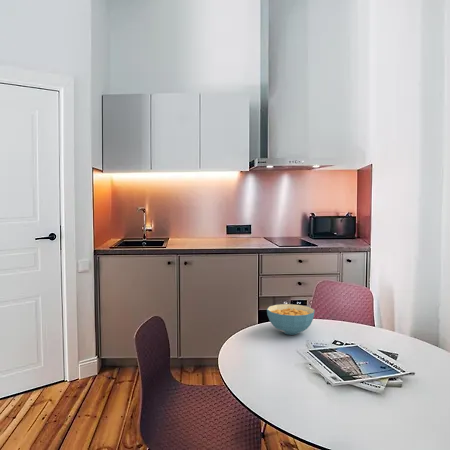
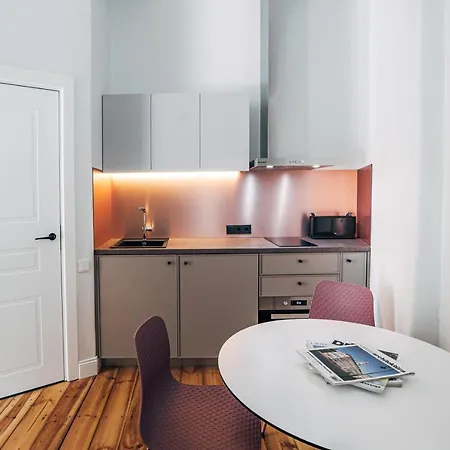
- cereal bowl [266,303,316,336]
